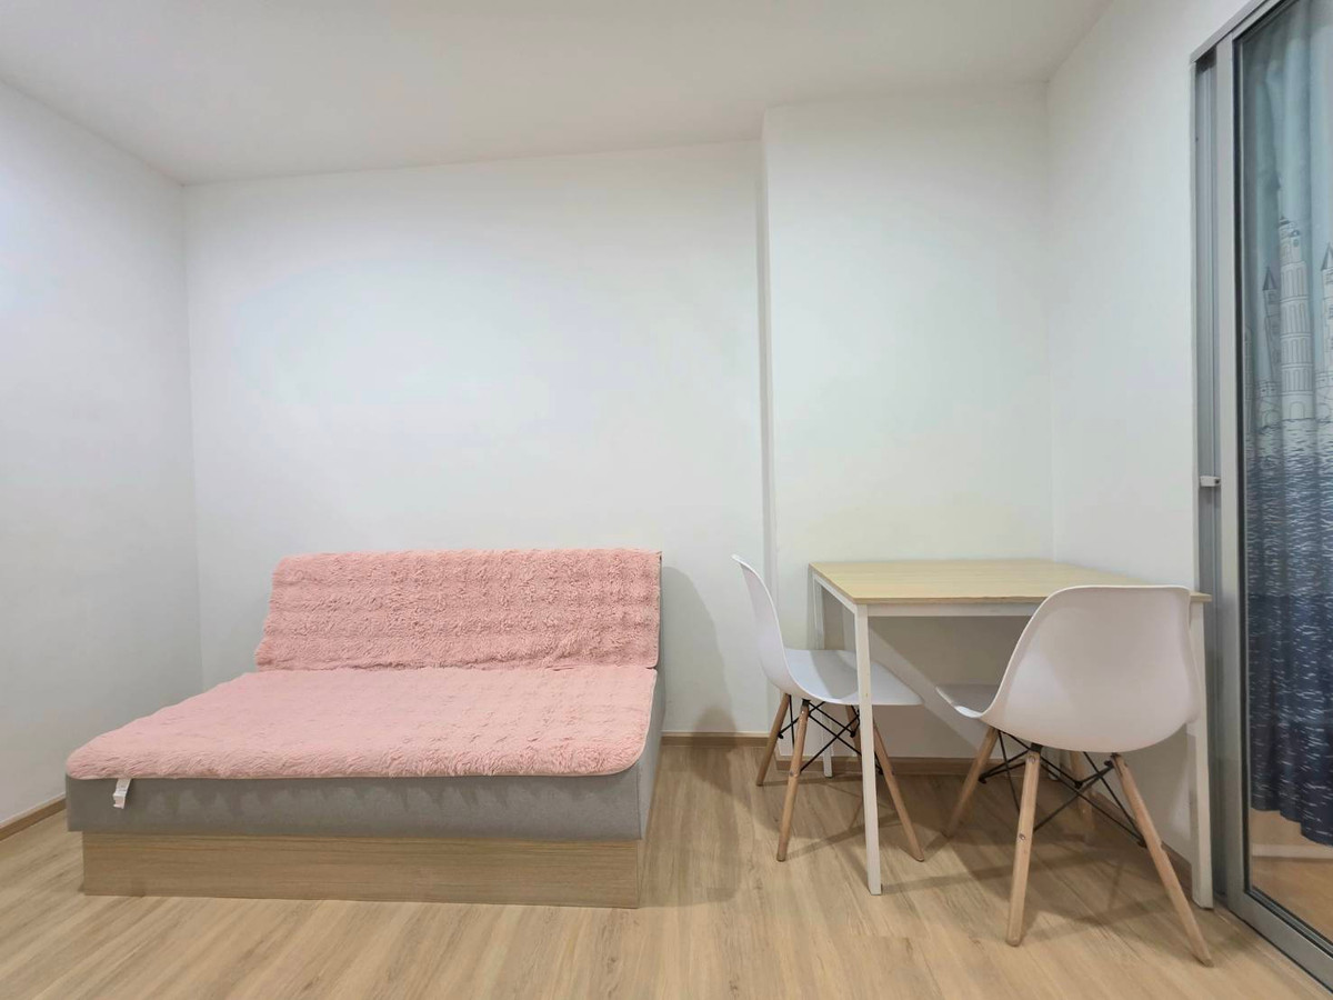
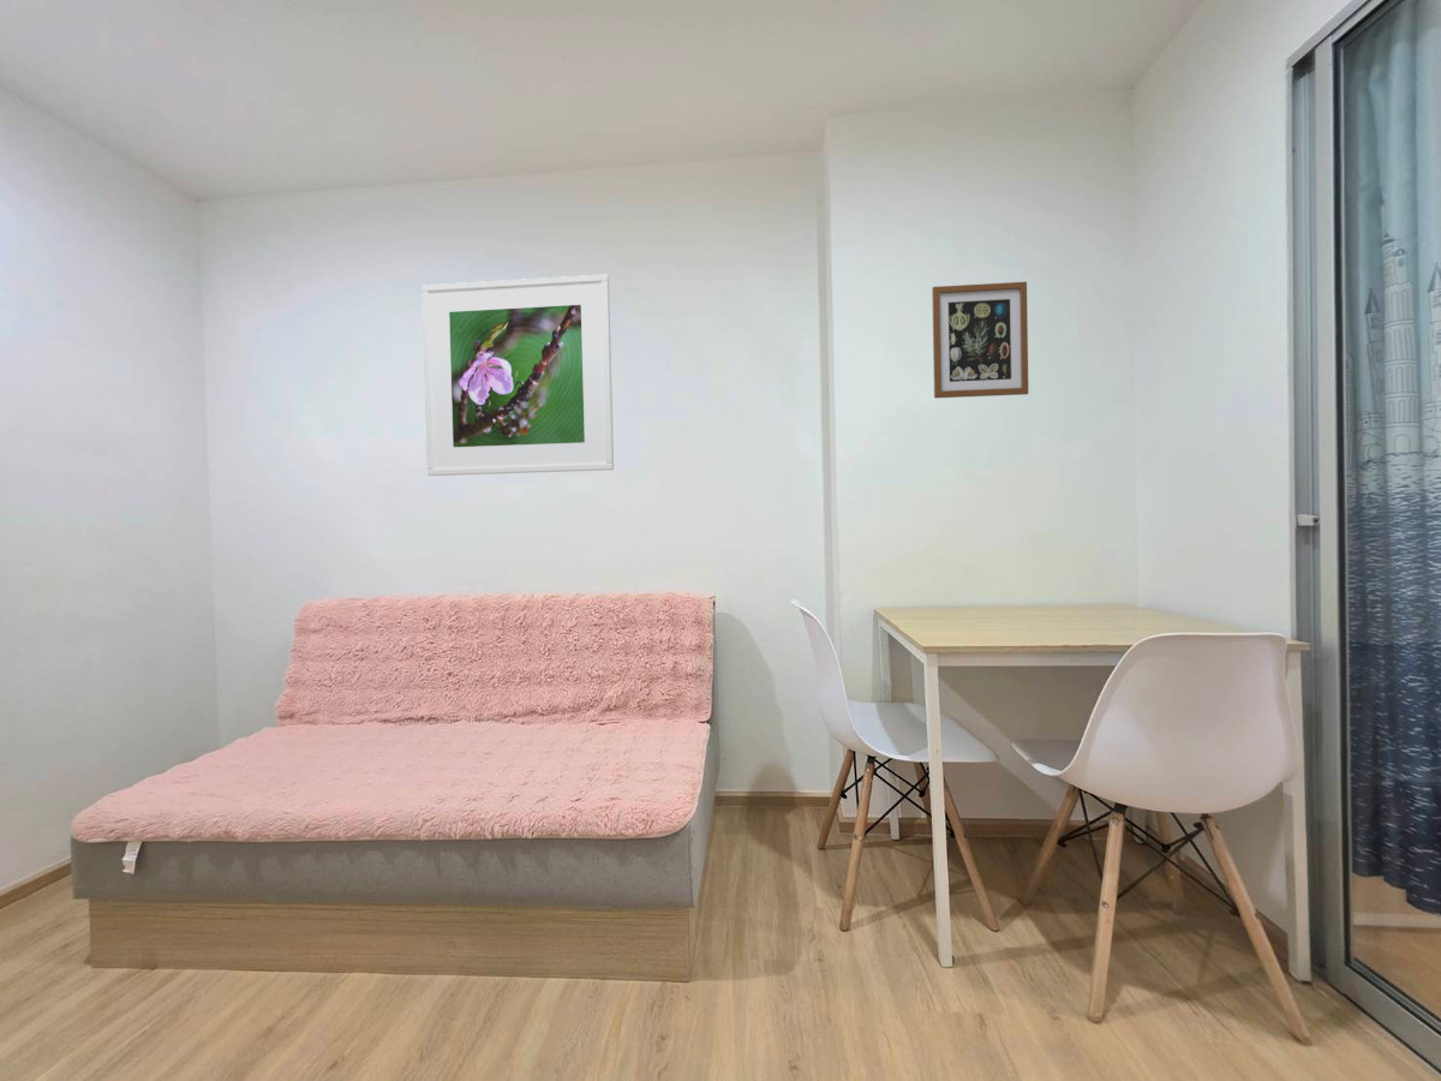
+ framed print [420,274,615,477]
+ wall art [931,281,1029,399]
